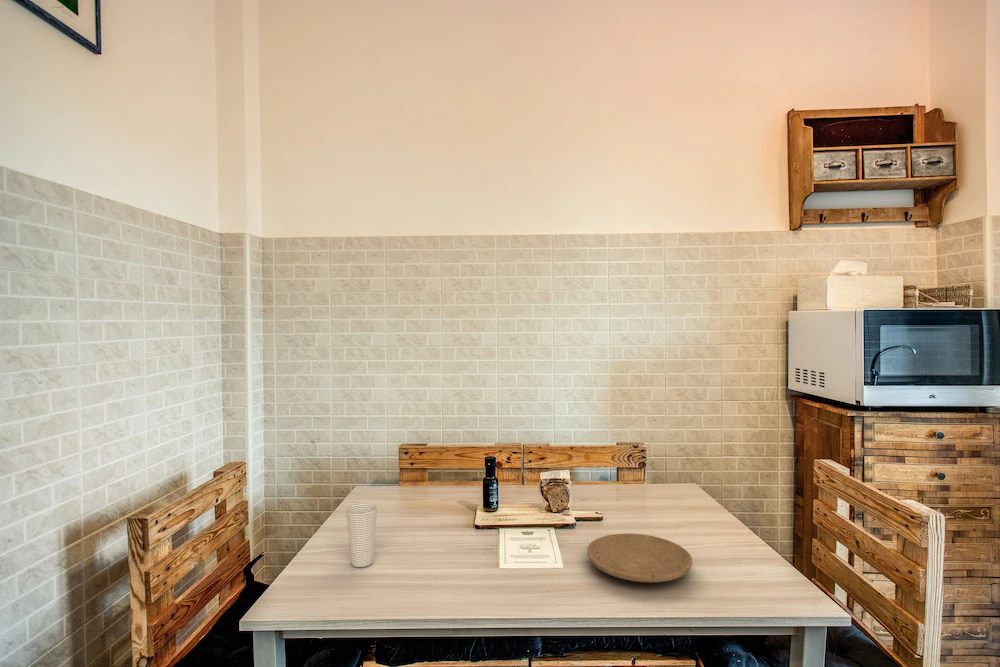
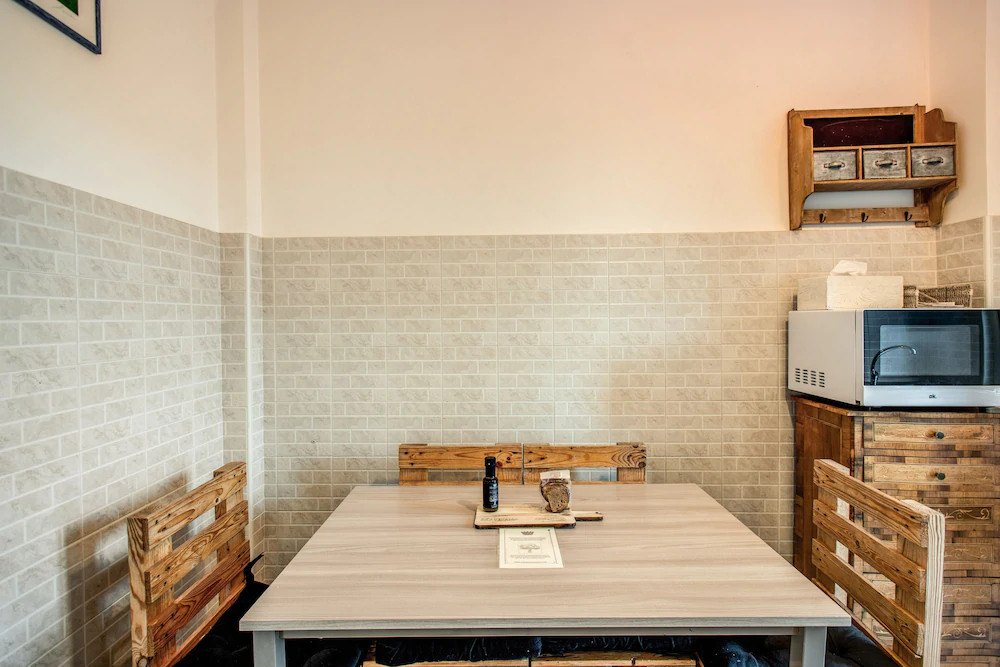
- cup [345,503,378,568]
- plate [586,533,693,583]
